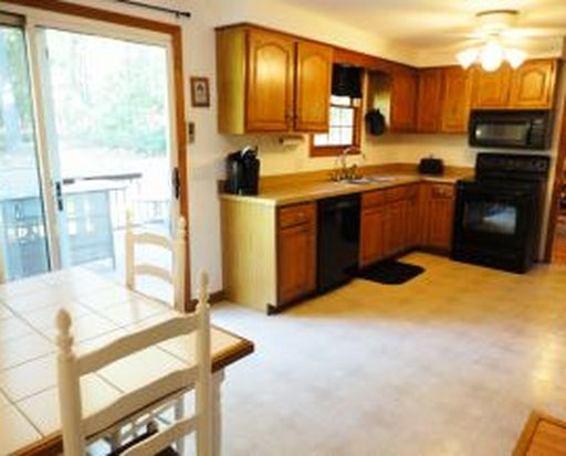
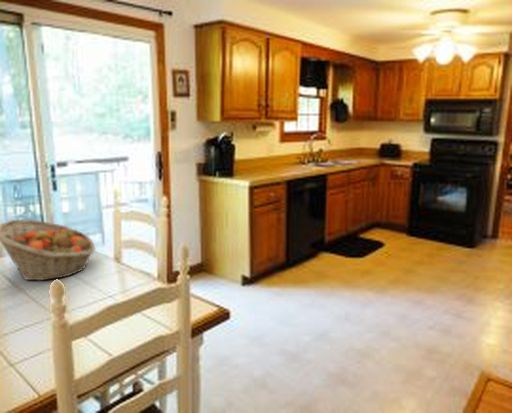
+ fruit basket [0,219,96,282]
